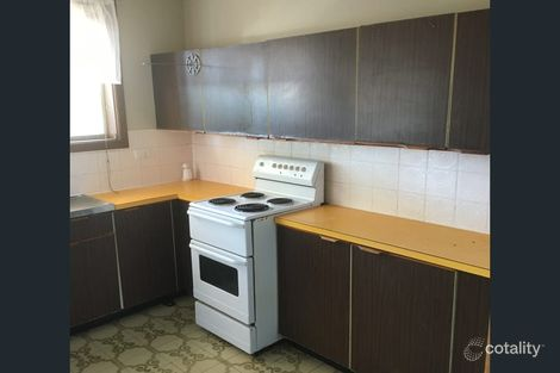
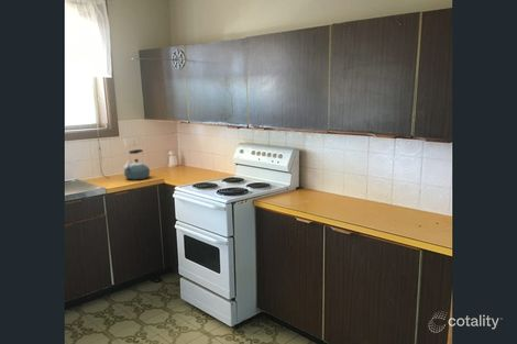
+ kettle [122,148,151,181]
